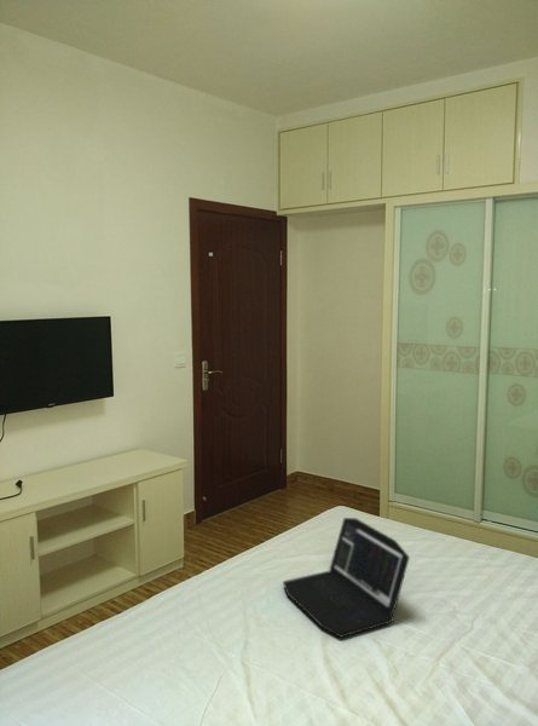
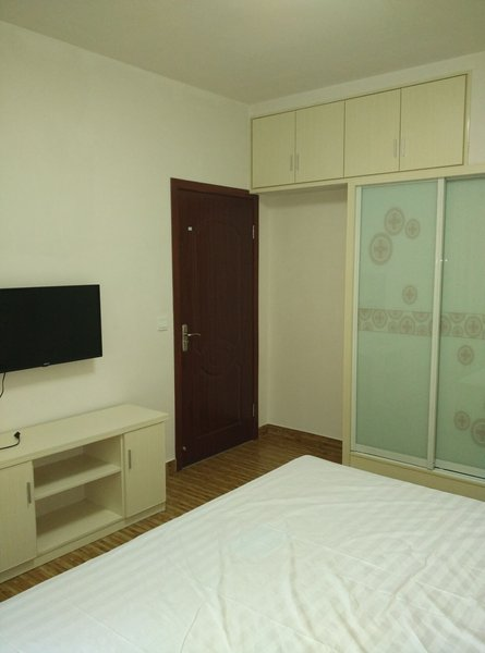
- laptop [282,517,411,639]
